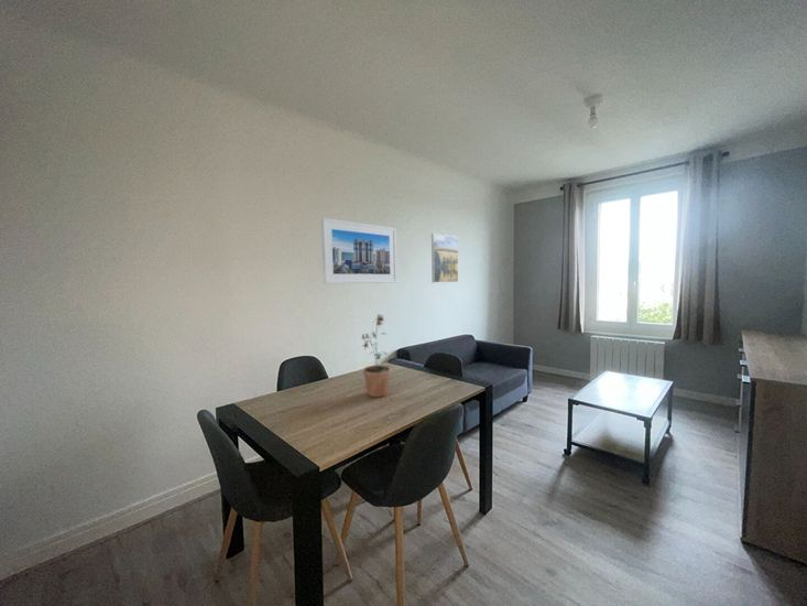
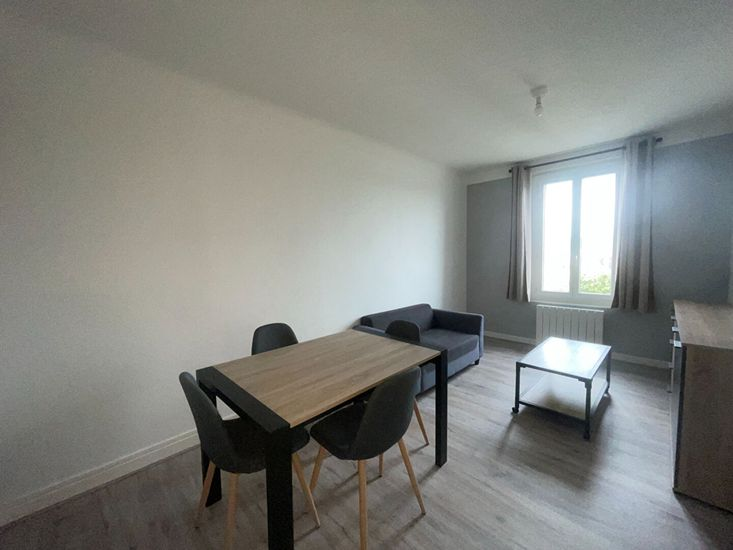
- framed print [430,232,459,283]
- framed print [320,217,397,285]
- potted plant [360,313,391,398]
